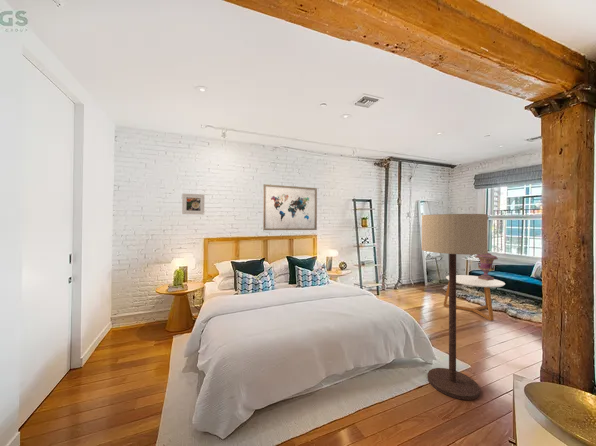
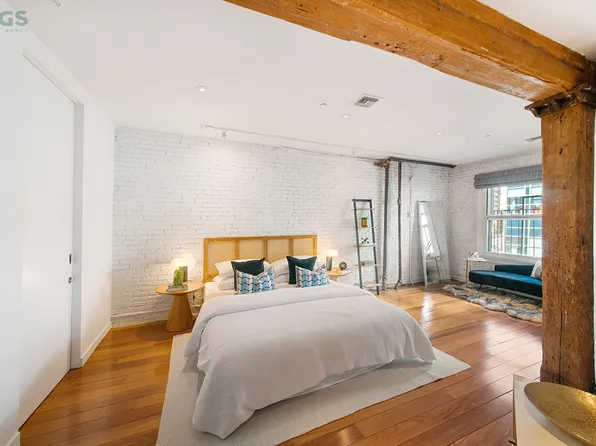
- coffee table [443,274,506,322]
- wall art [262,183,318,231]
- floor lamp [421,213,489,401]
- decorative urn [474,252,499,280]
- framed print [181,193,205,216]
